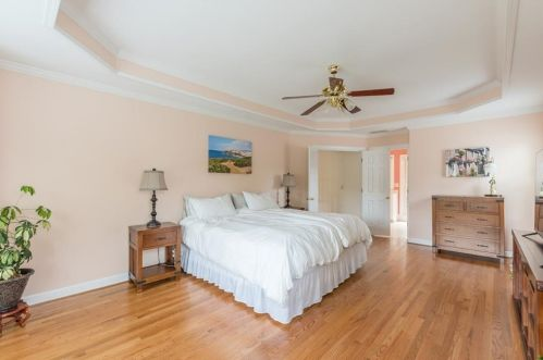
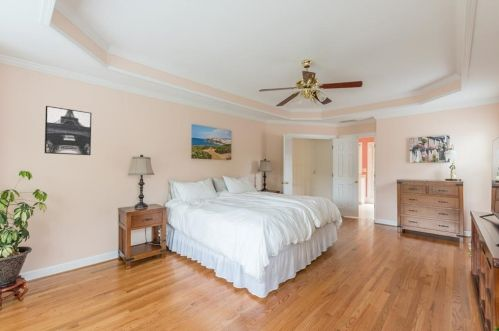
+ wall art [43,105,92,156]
